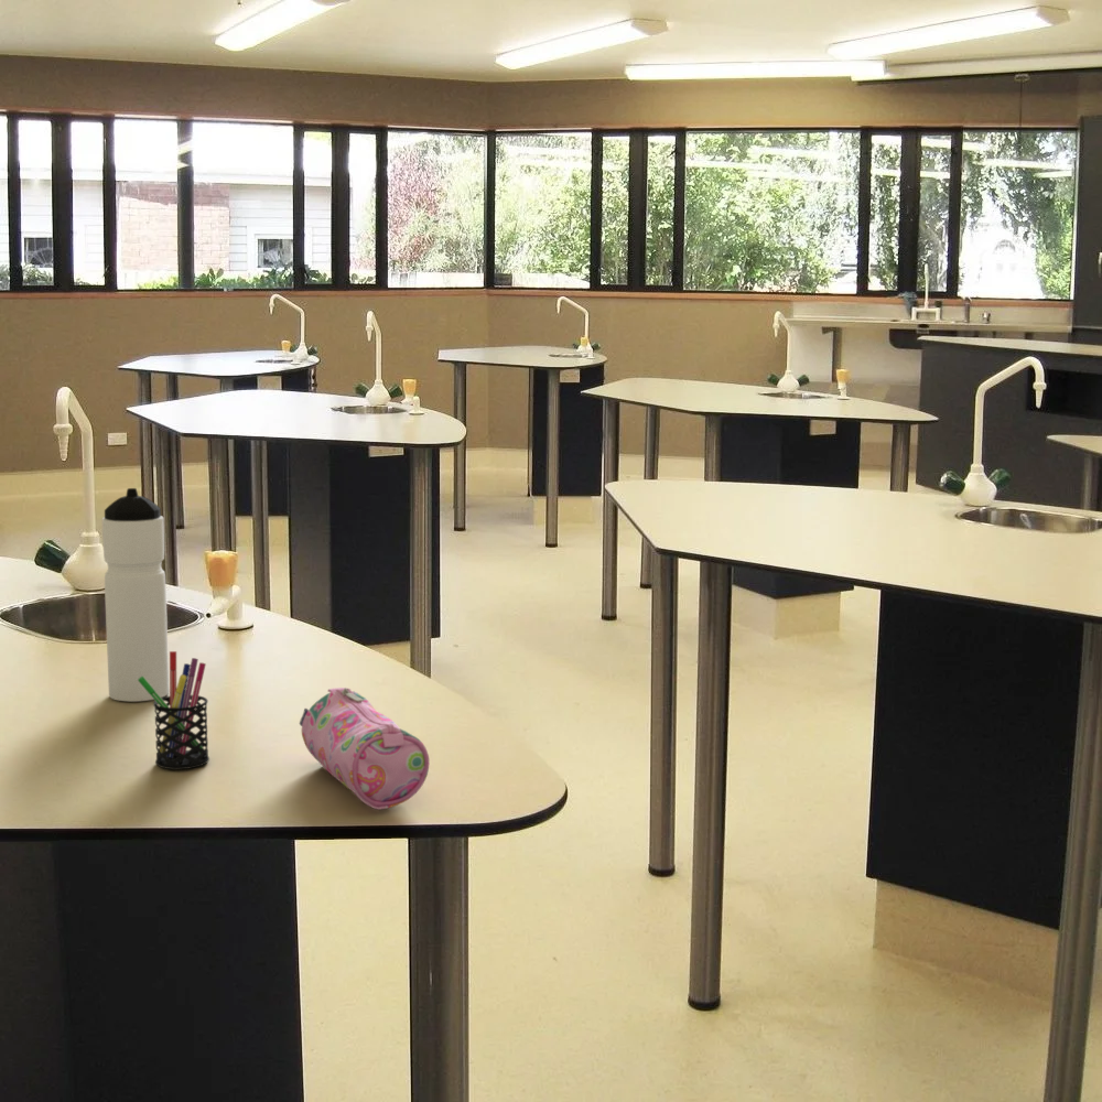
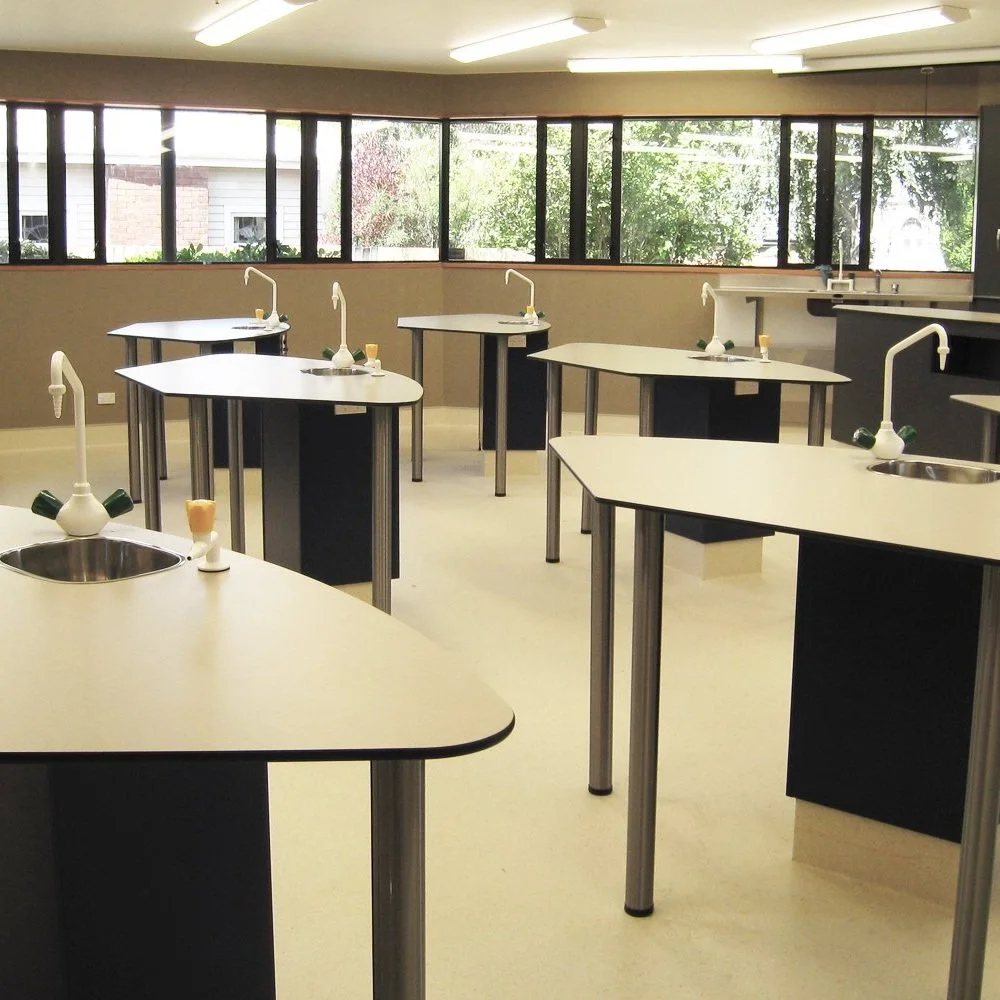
- water bottle [101,487,170,702]
- pencil case [299,687,430,811]
- pen holder [138,650,210,770]
